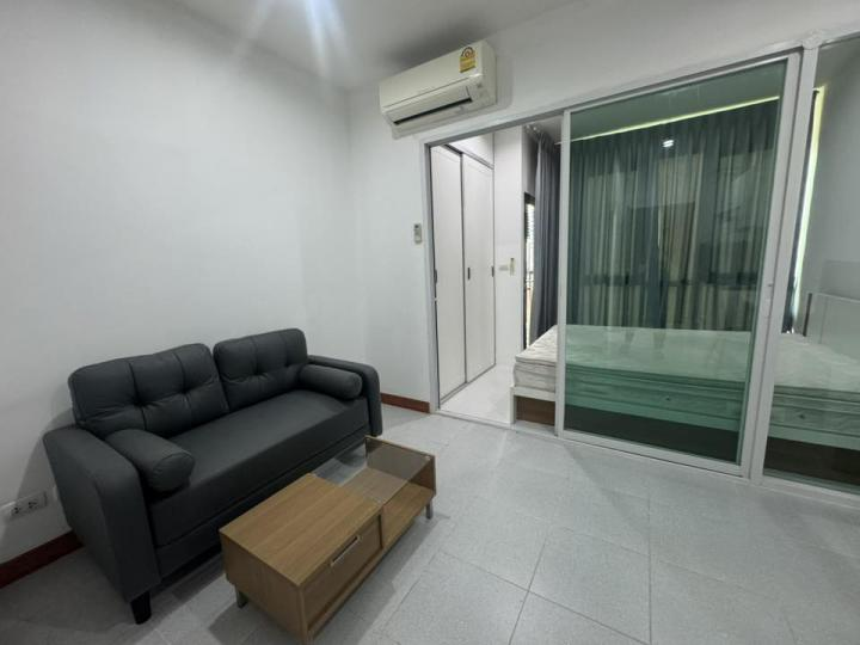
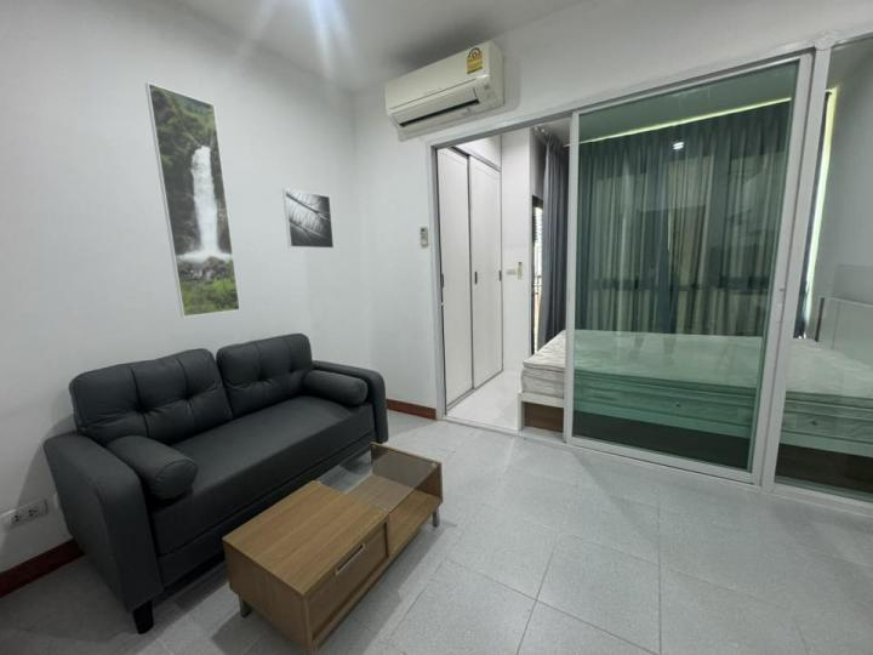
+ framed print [144,81,241,318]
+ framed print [281,187,335,250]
